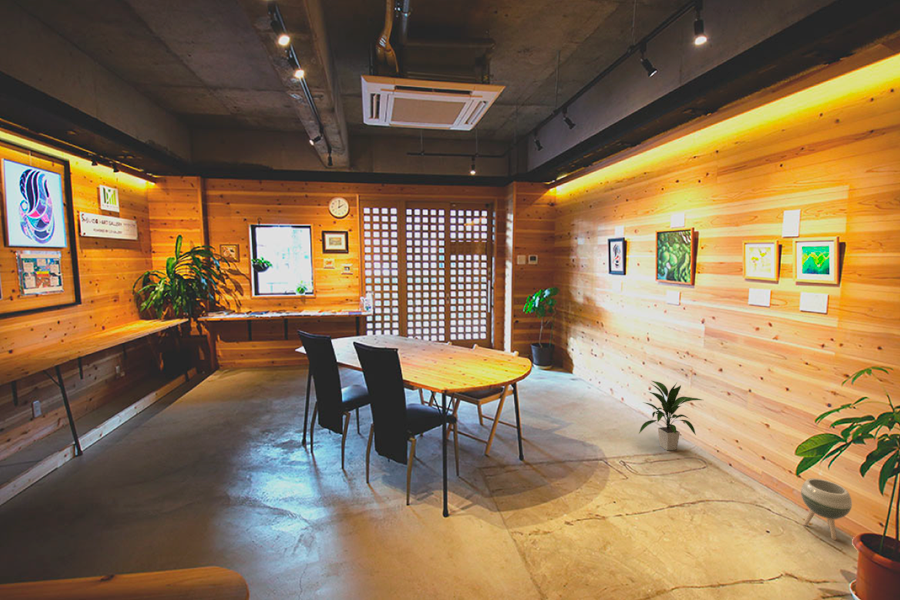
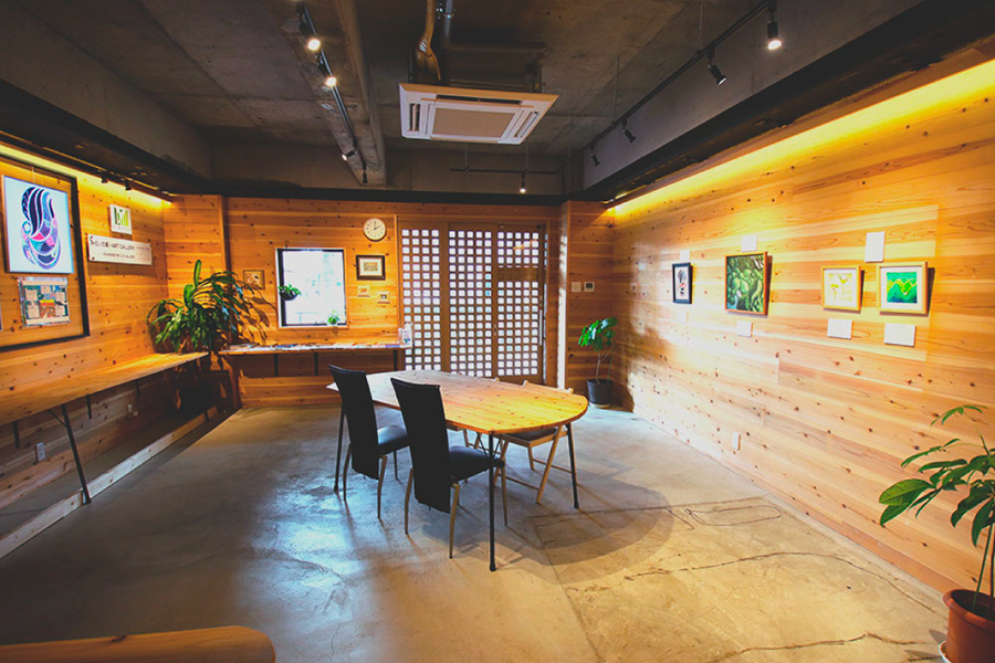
- indoor plant [638,379,703,451]
- planter [800,477,853,541]
